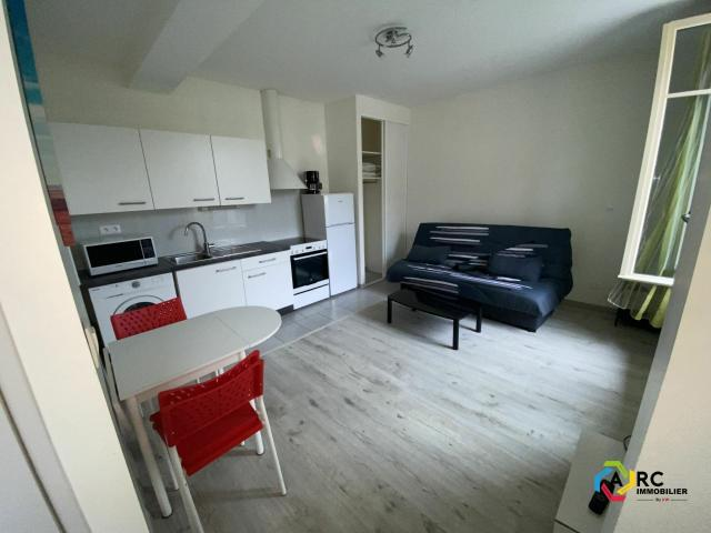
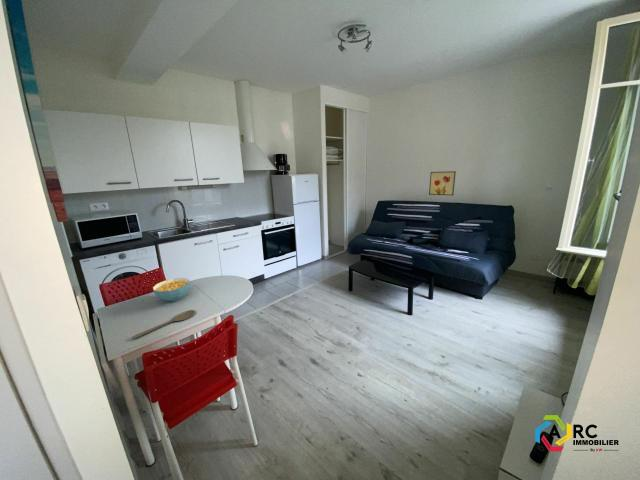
+ wall art [428,170,457,196]
+ wooden spoon [131,309,196,340]
+ cereal bowl [152,277,191,302]
